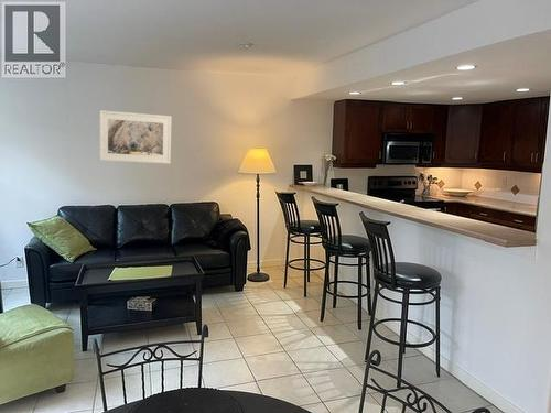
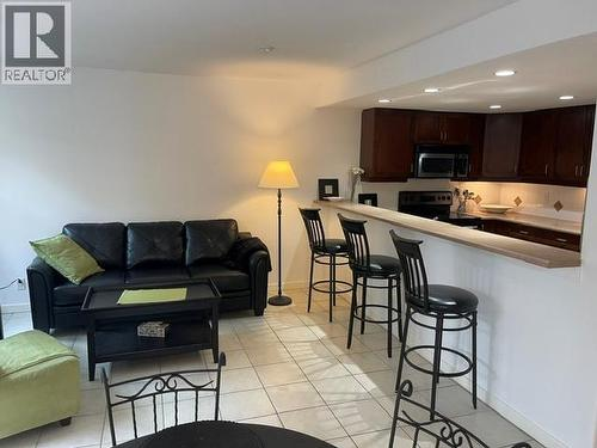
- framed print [98,110,172,164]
